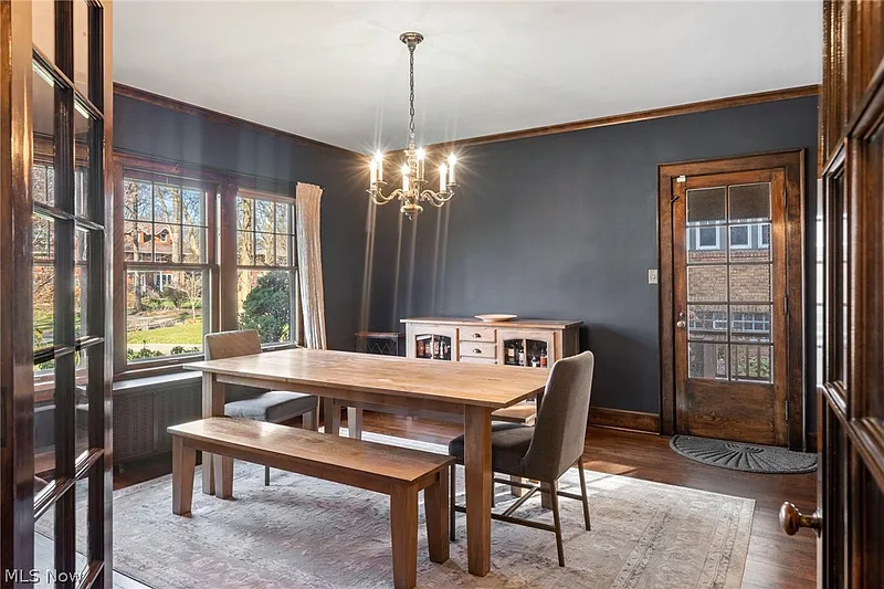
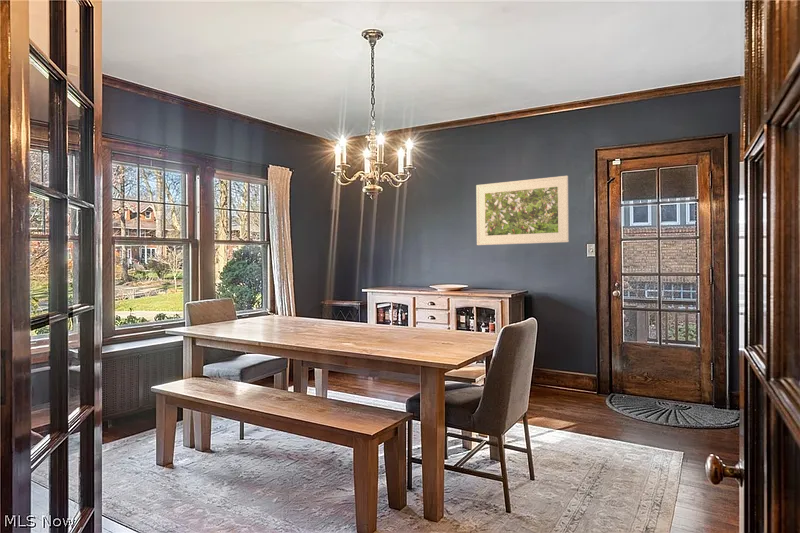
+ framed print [475,175,570,246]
